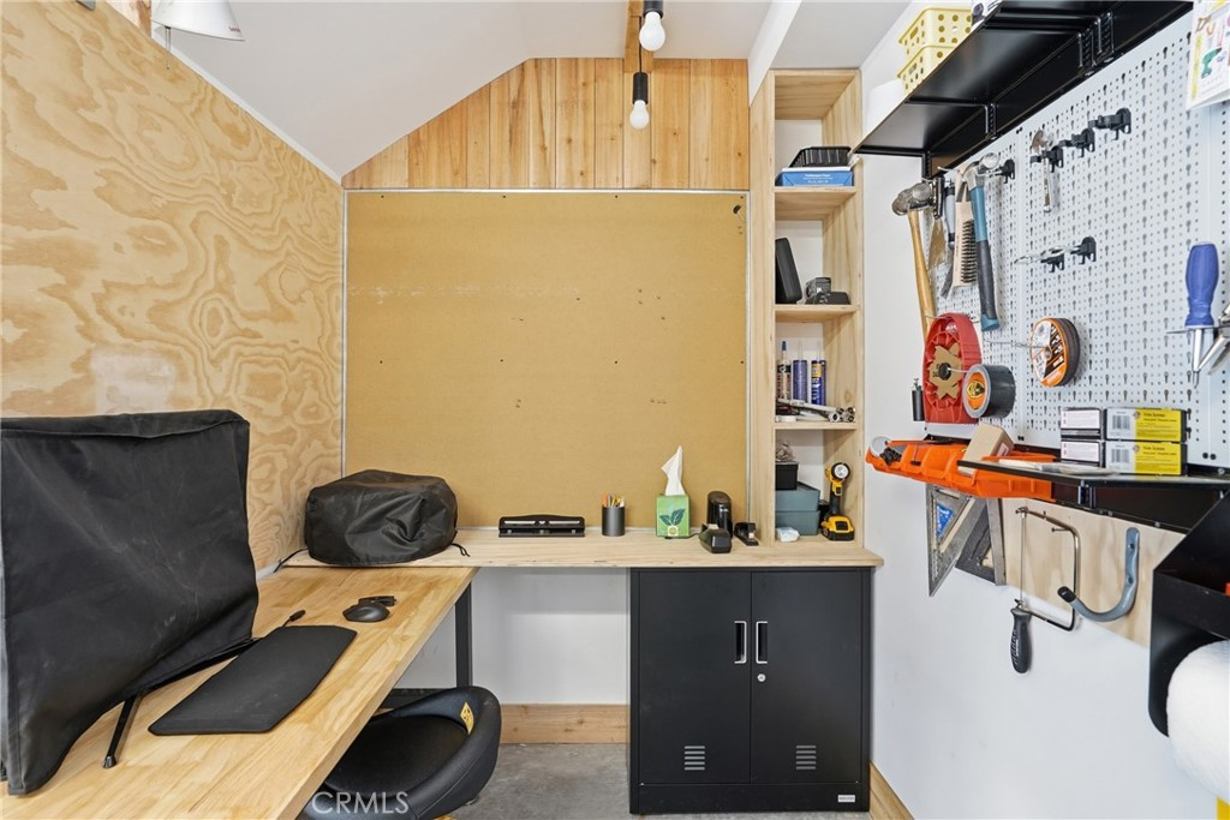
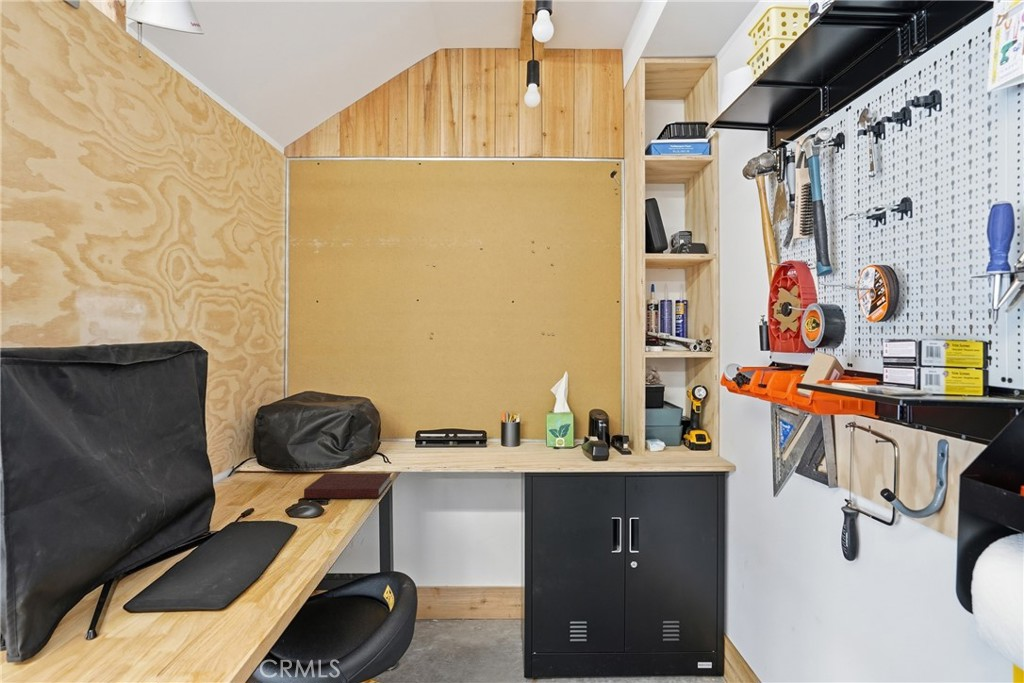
+ notebook [303,472,393,499]
